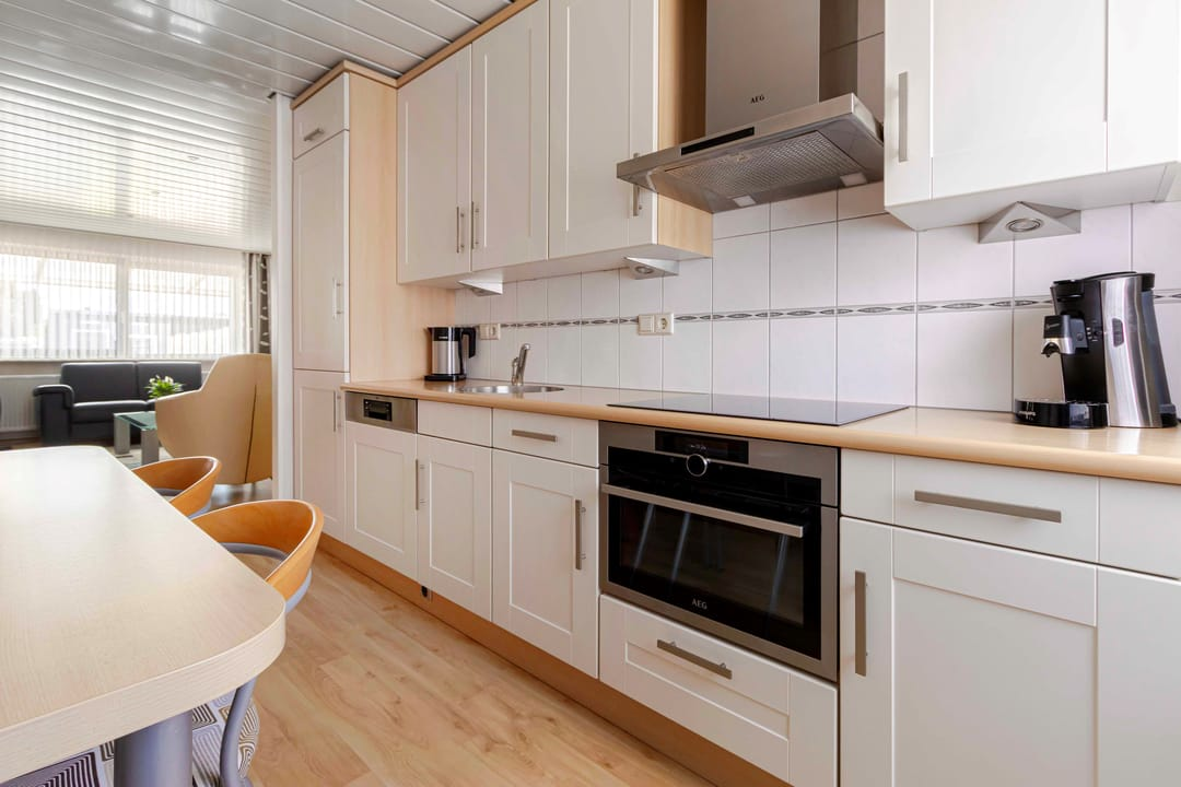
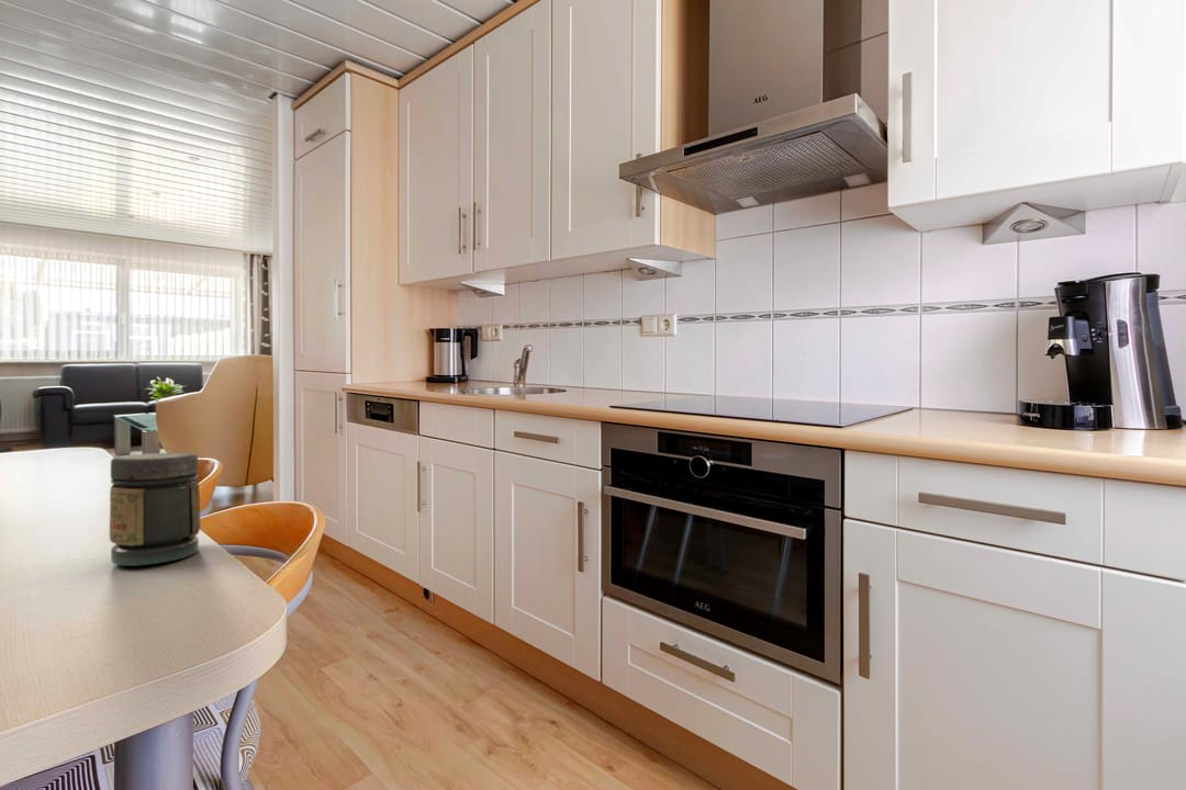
+ jar [109,452,201,567]
